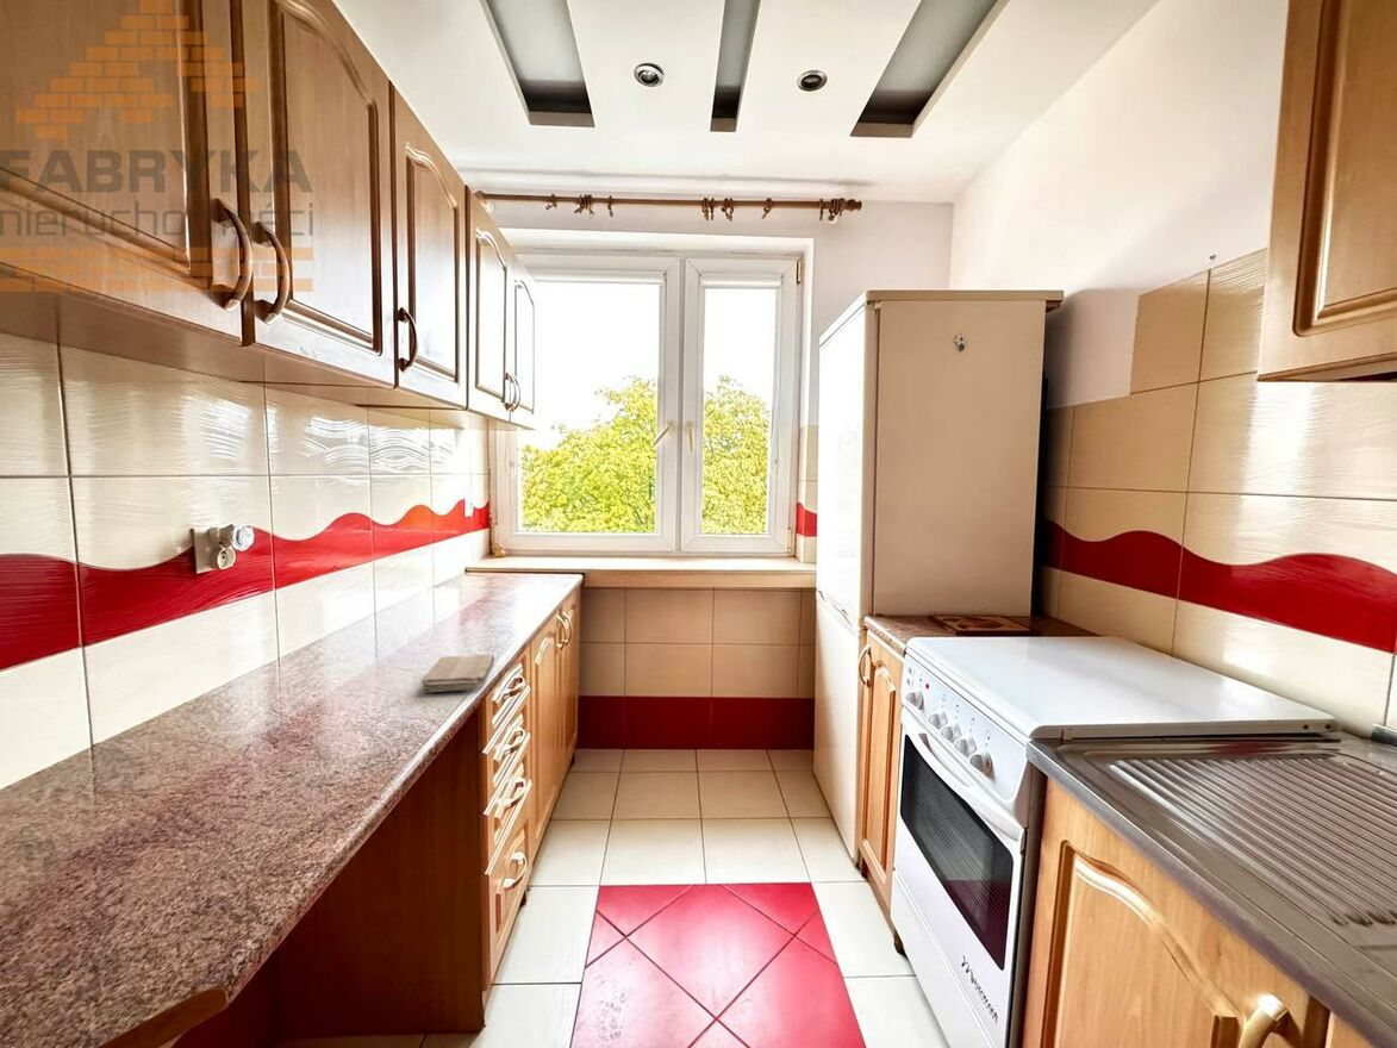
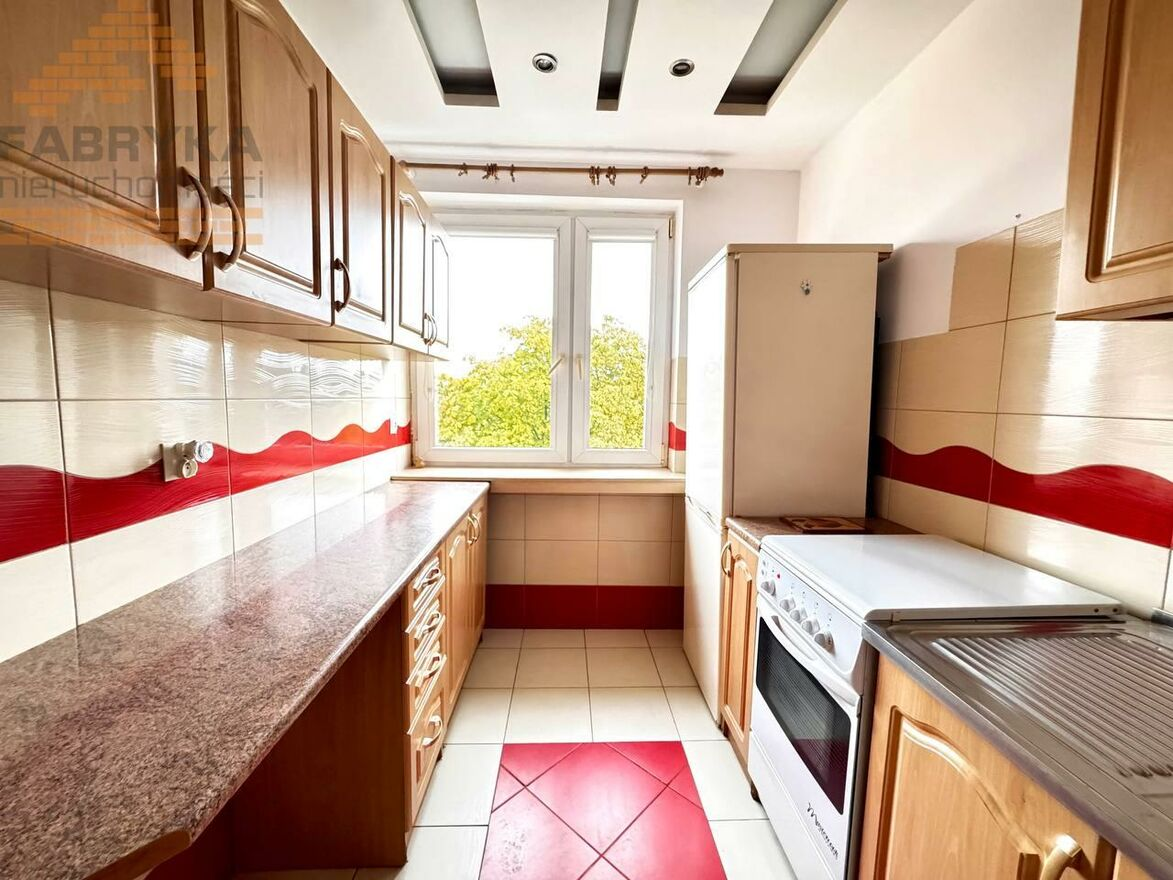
- washcloth [420,653,495,693]
